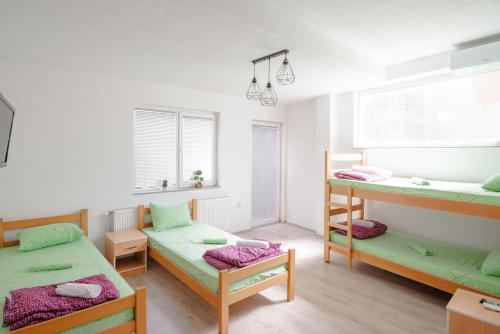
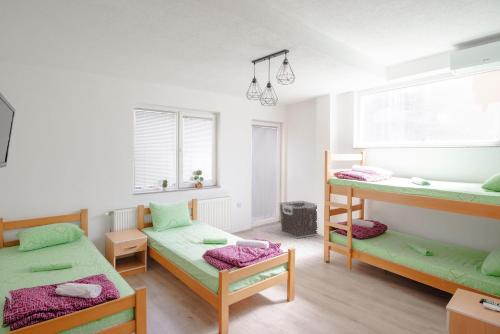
+ clothes hamper [279,200,318,239]
